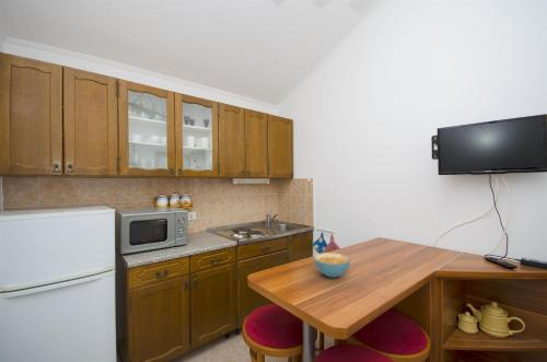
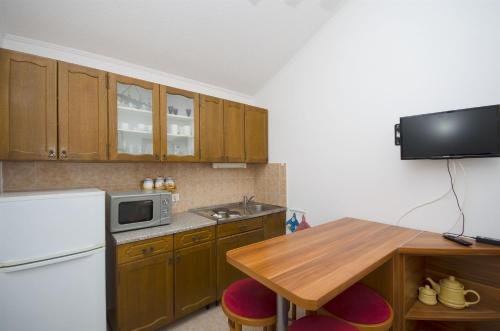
- cereal bowl [313,252,351,279]
